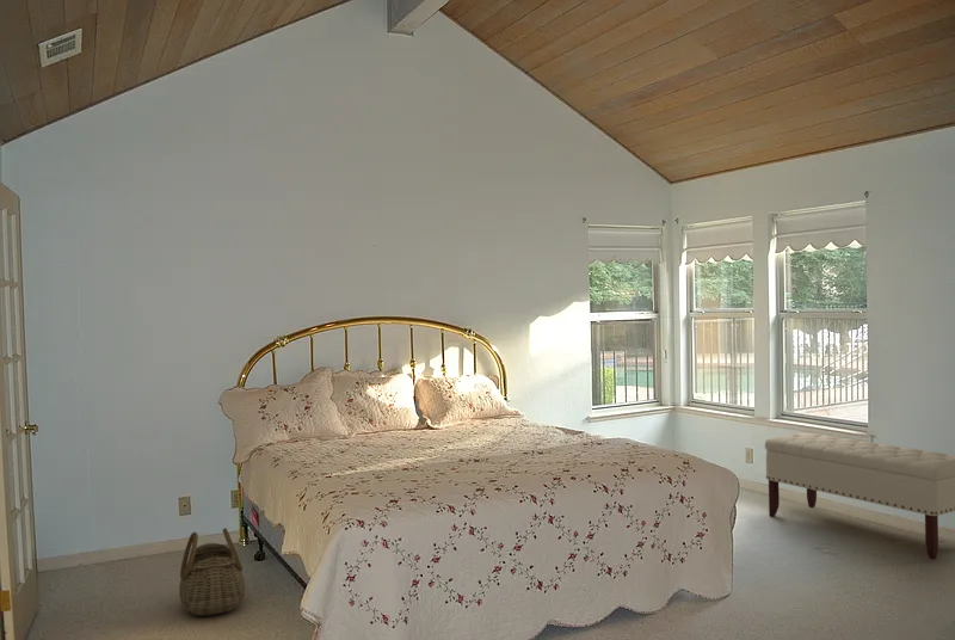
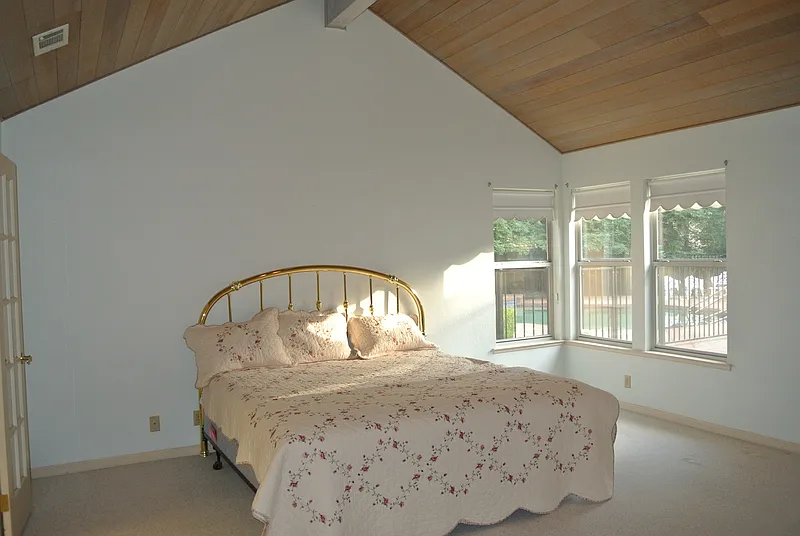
- basket [178,527,246,617]
- bench [764,431,955,561]
